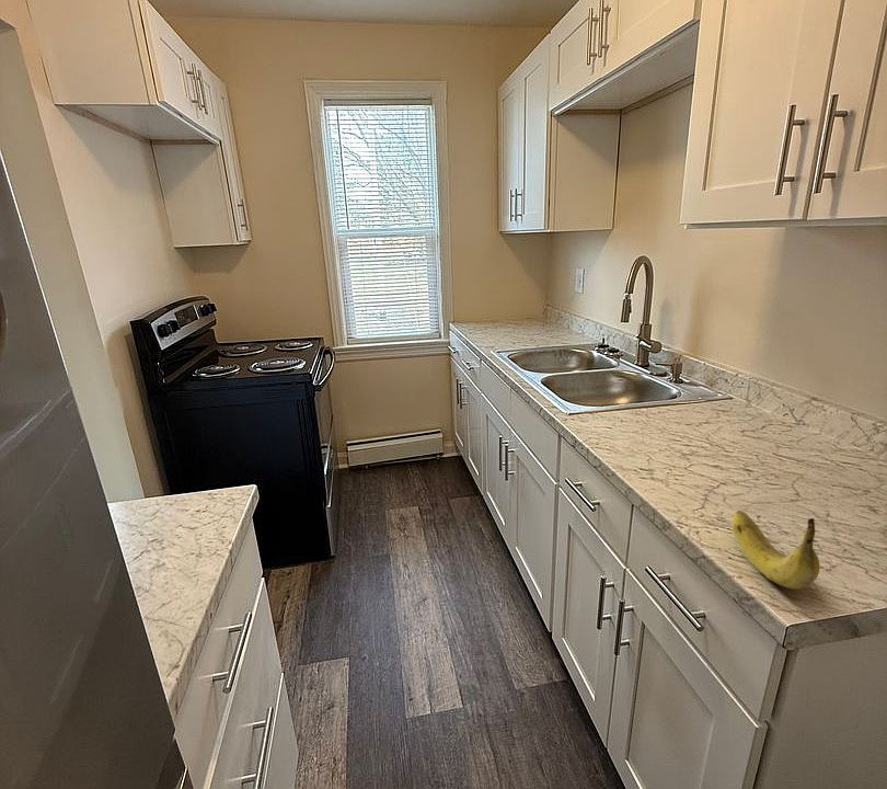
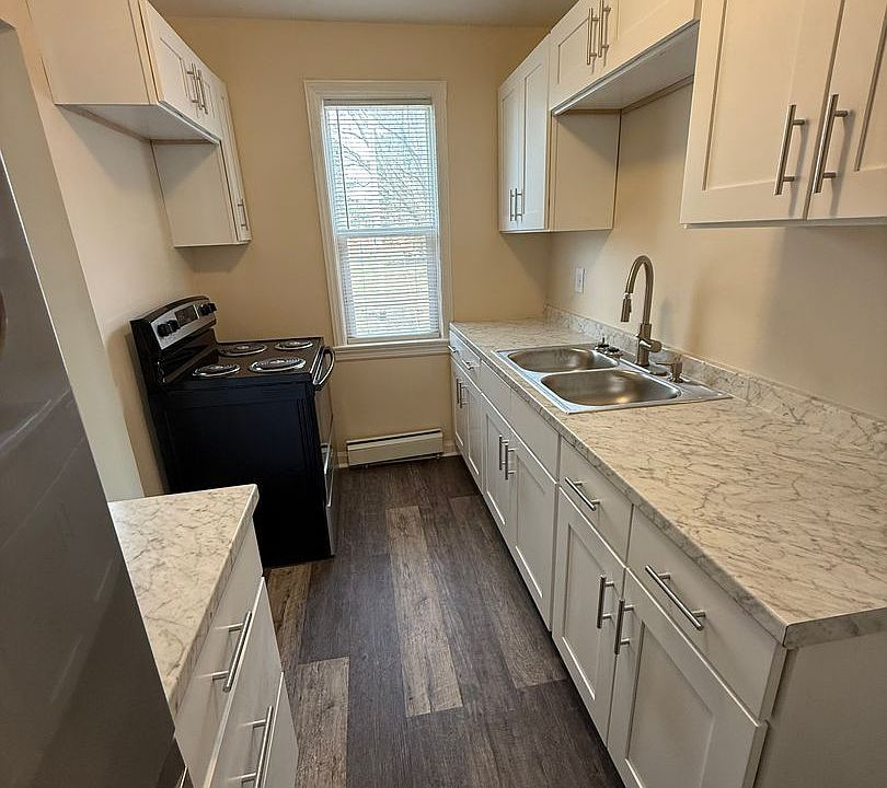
- fruit [730,510,820,590]
